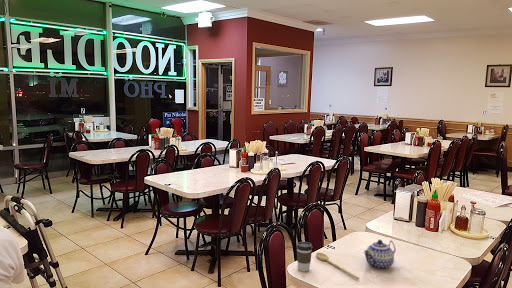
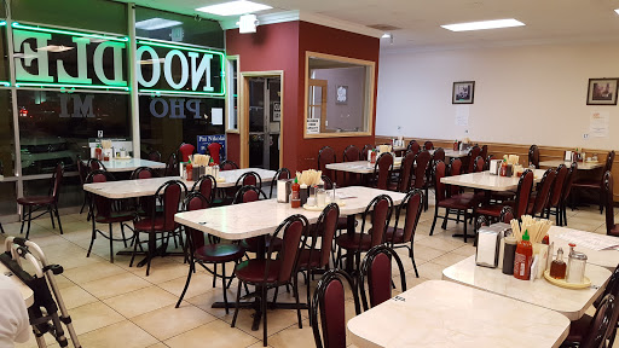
- coffee cup [295,241,313,272]
- spoon [315,251,360,281]
- teapot [363,239,397,270]
